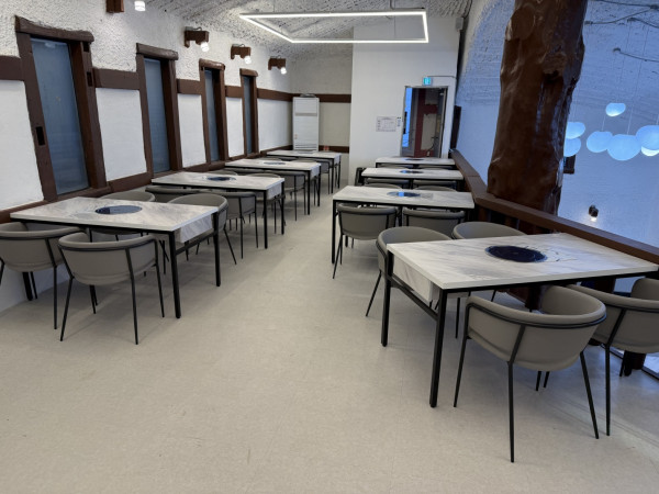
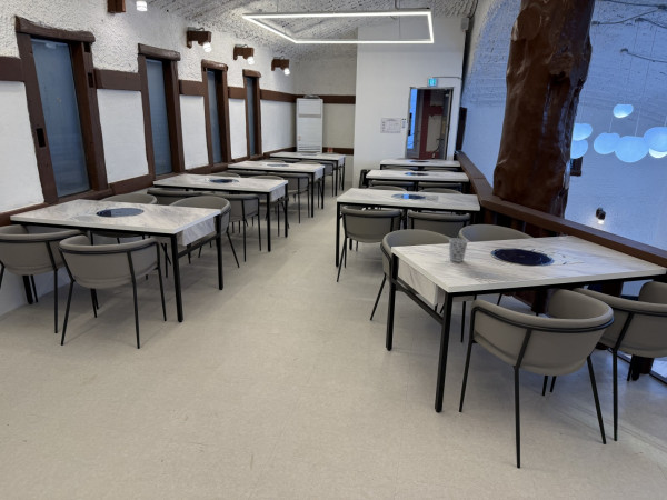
+ cup [448,237,469,263]
